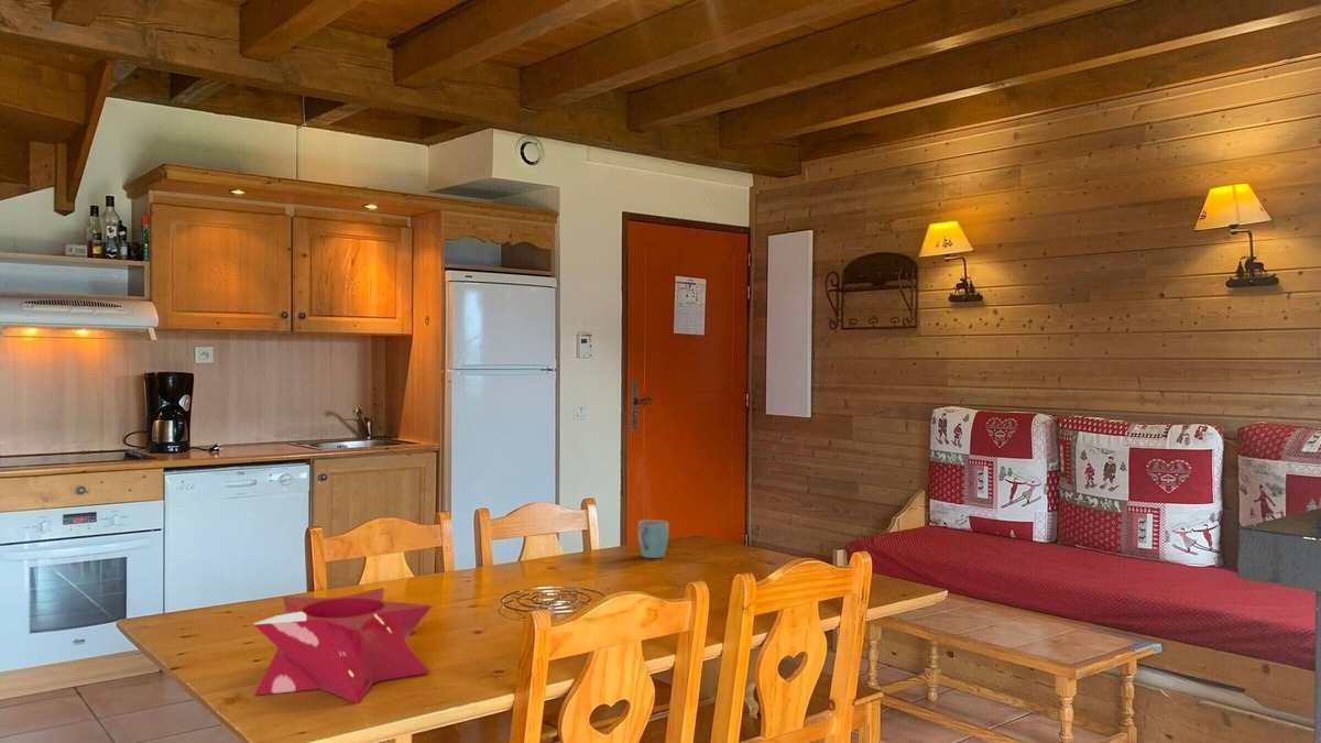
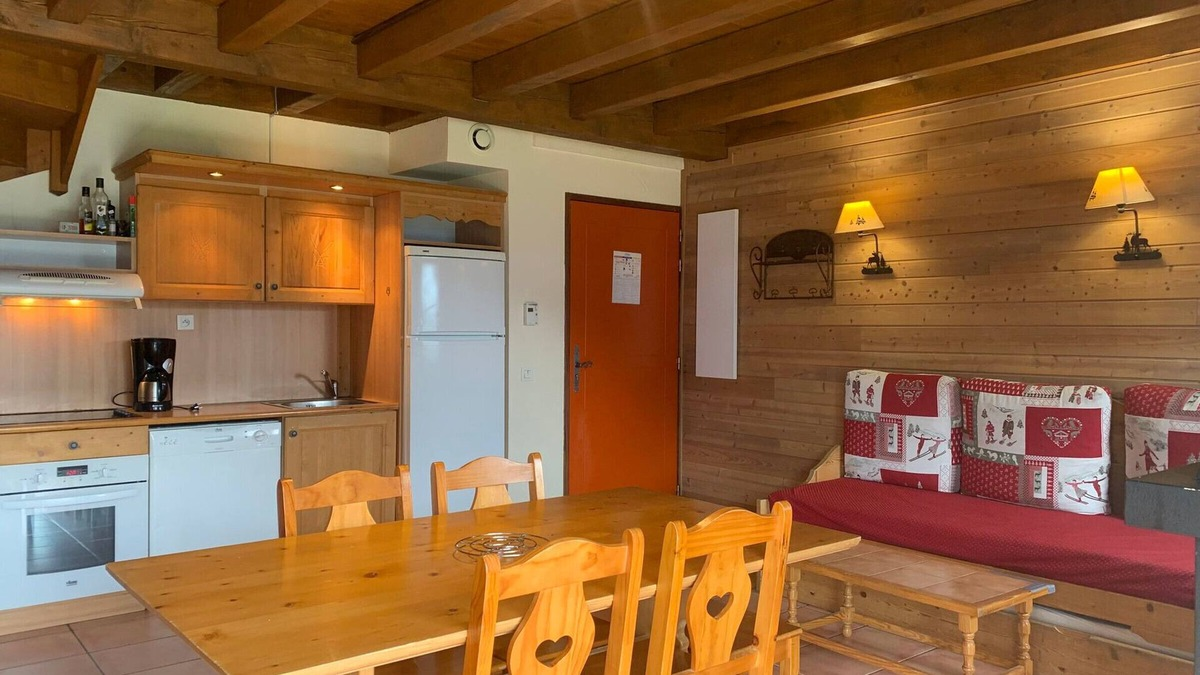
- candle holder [252,587,434,704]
- mug [636,518,669,559]
